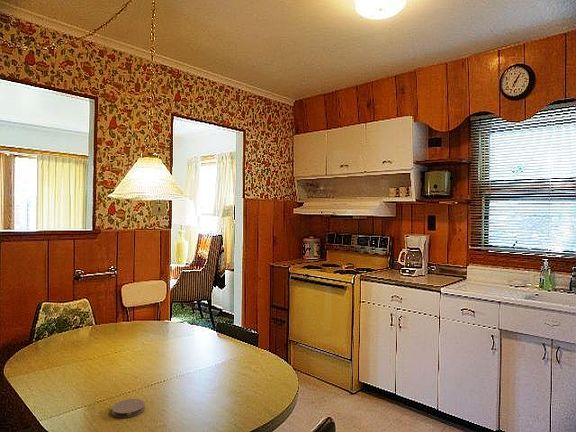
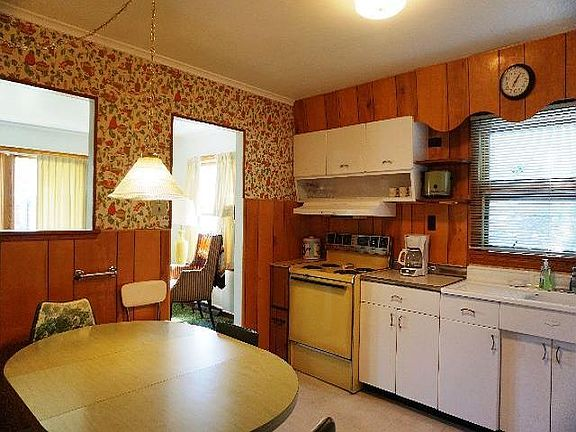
- coaster [111,398,146,419]
